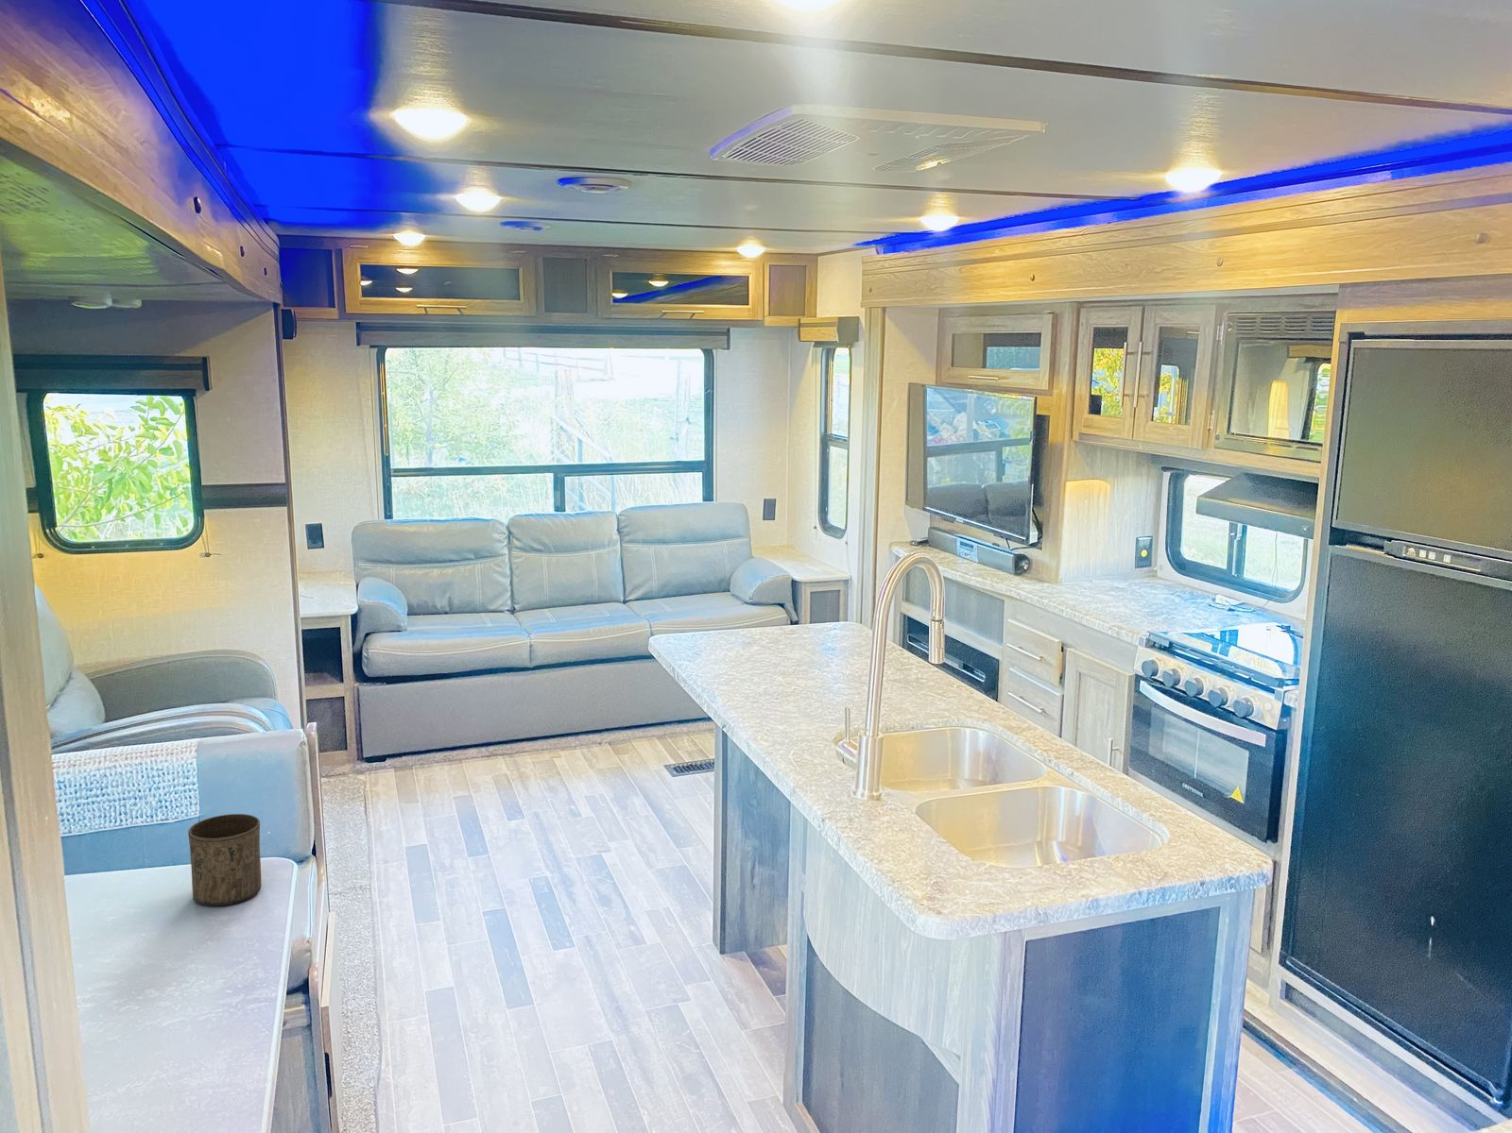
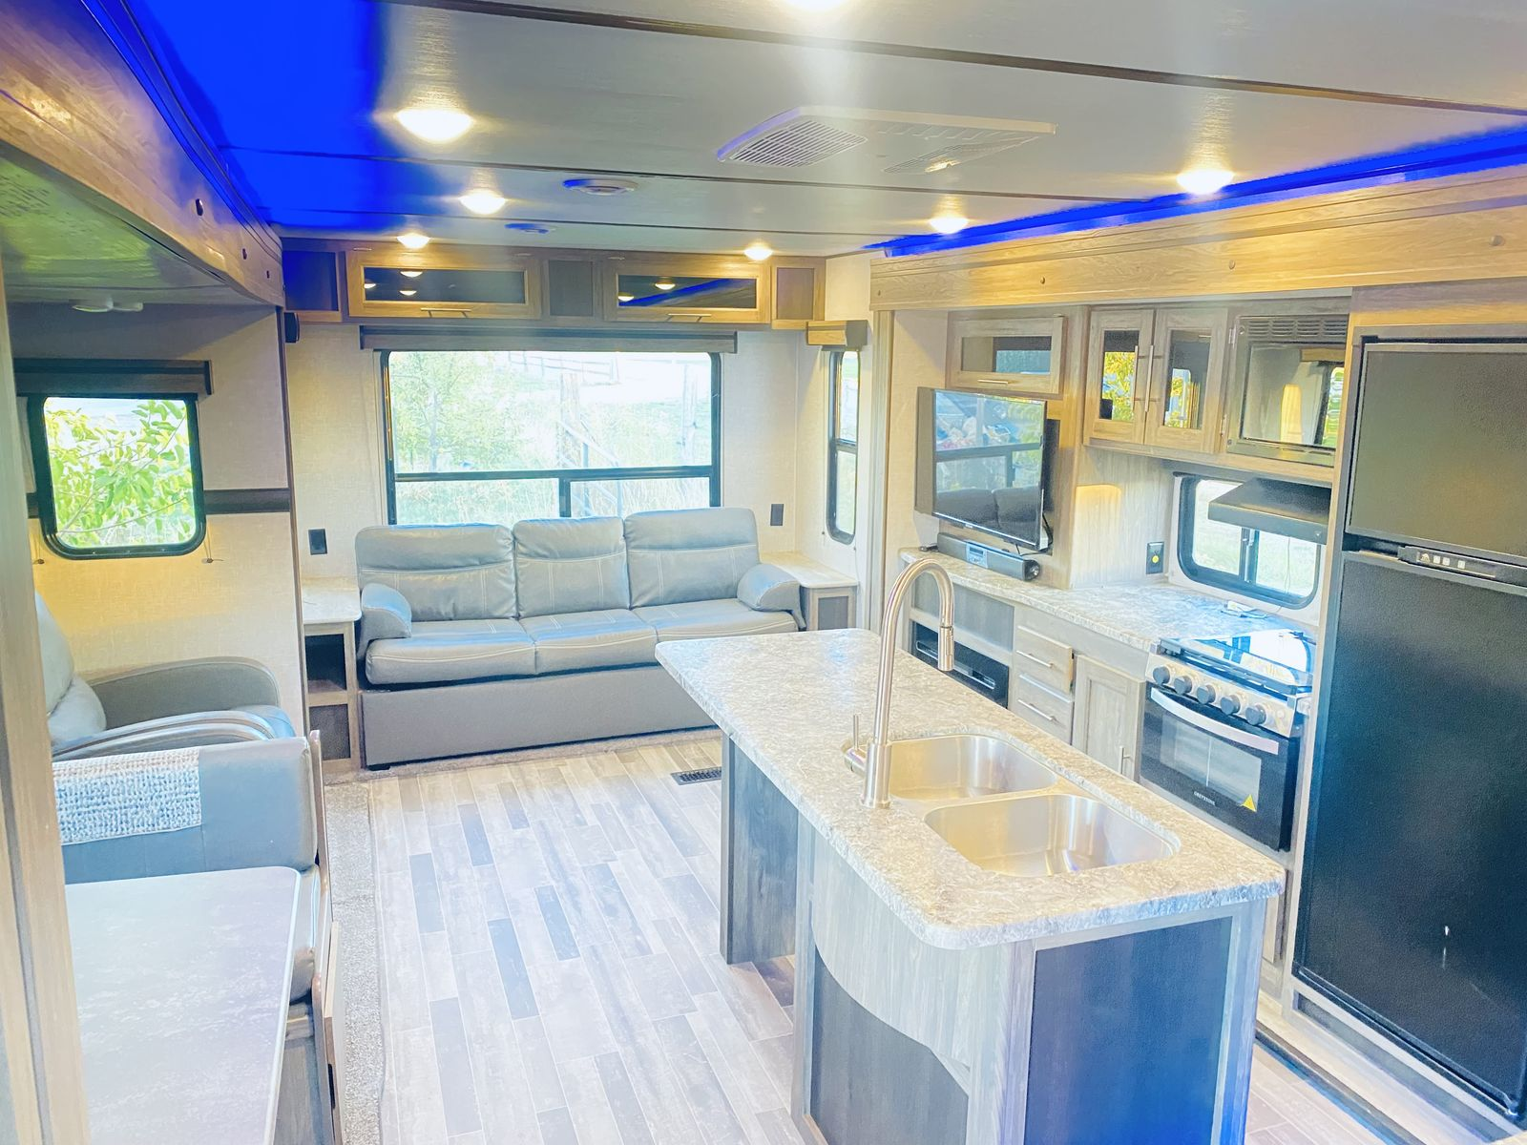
- cup [187,813,262,907]
